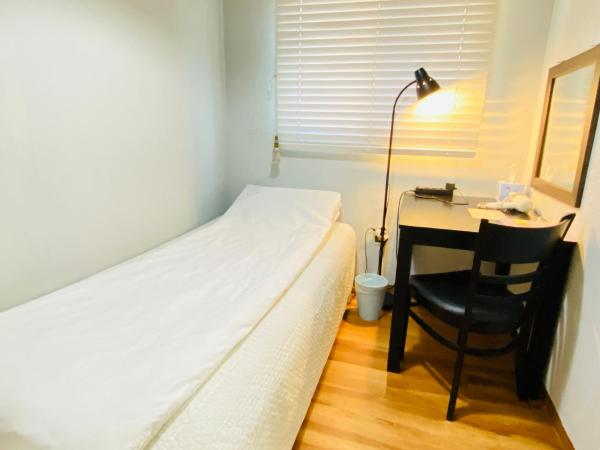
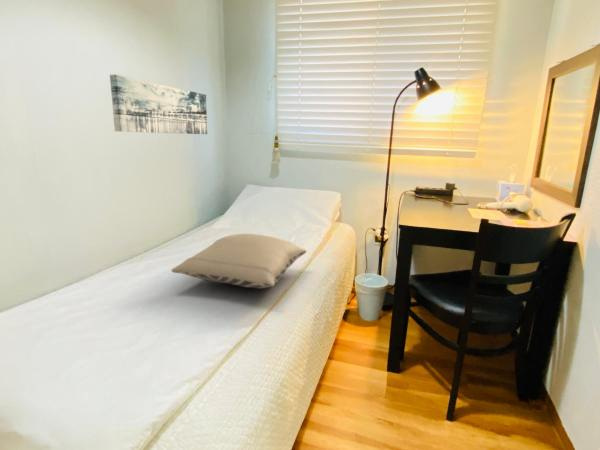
+ pillow [171,233,307,289]
+ wall art [109,74,208,135]
